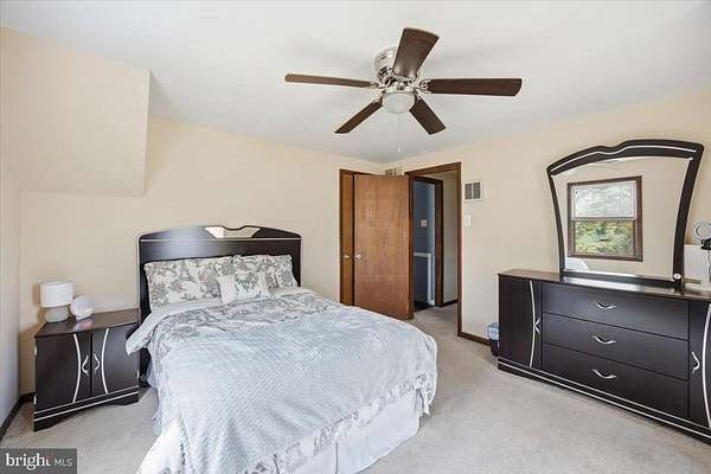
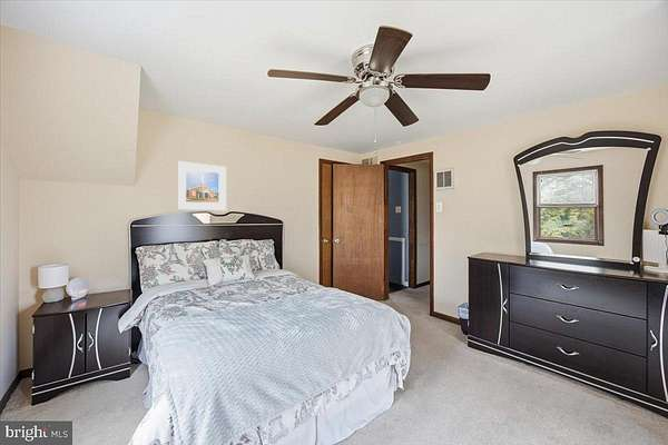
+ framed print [176,160,227,211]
